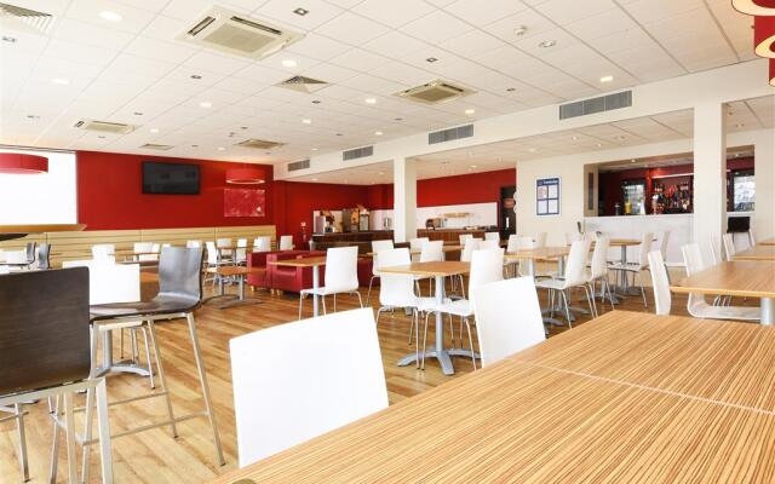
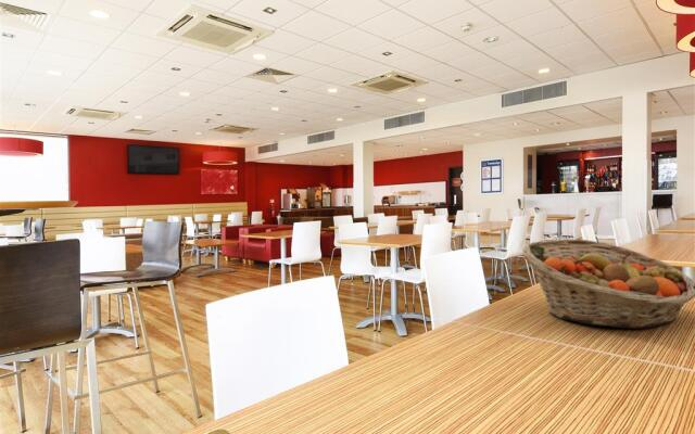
+ fruit basket [521,238,695,330]
